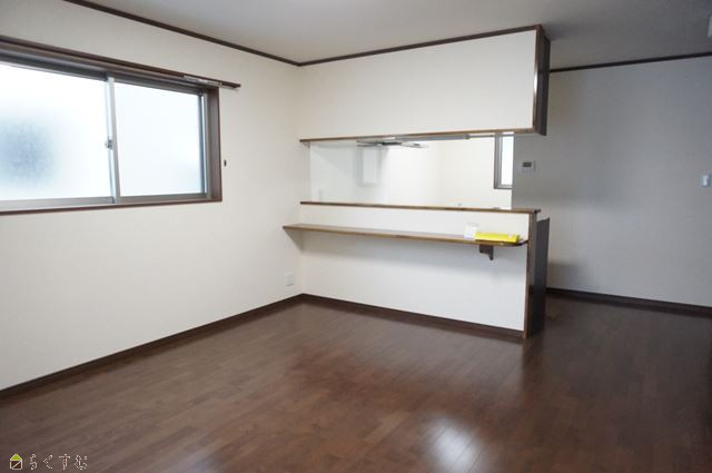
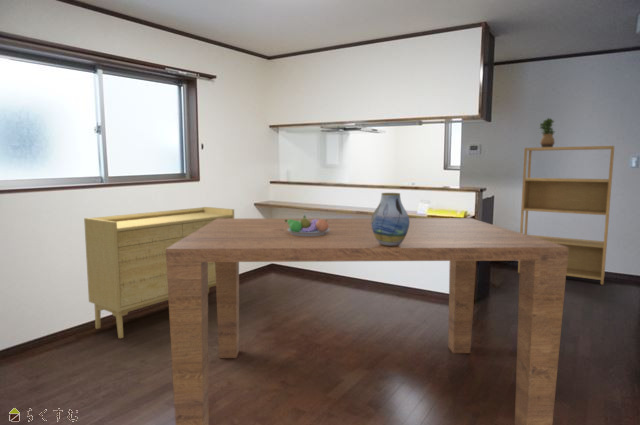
+ sideboard [83,206,235,339]
+ fruit bowl [285,214,330,236]
+ bookshelf [517,145,615,285]
+ table [166,217,568,425]
+ potted plant [538,117,556,147]
+ vase [371,192,410,246]
